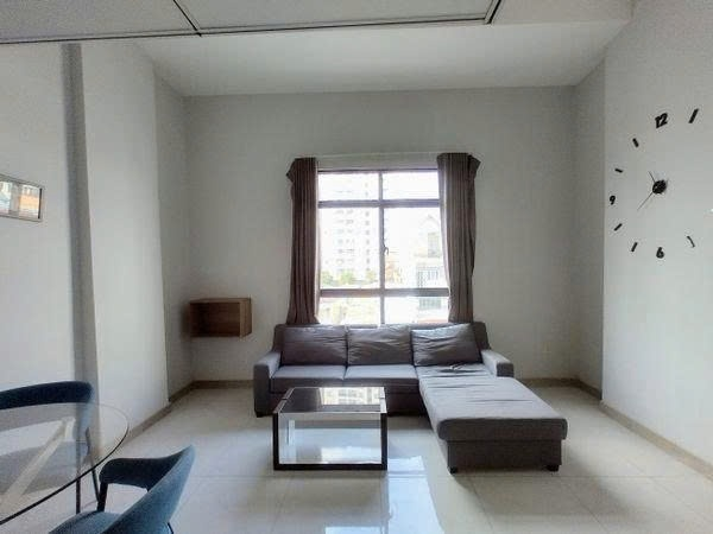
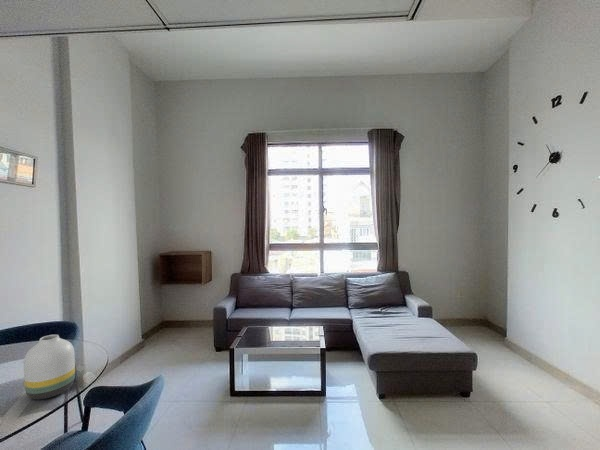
+ vase [23,334,76,400]
